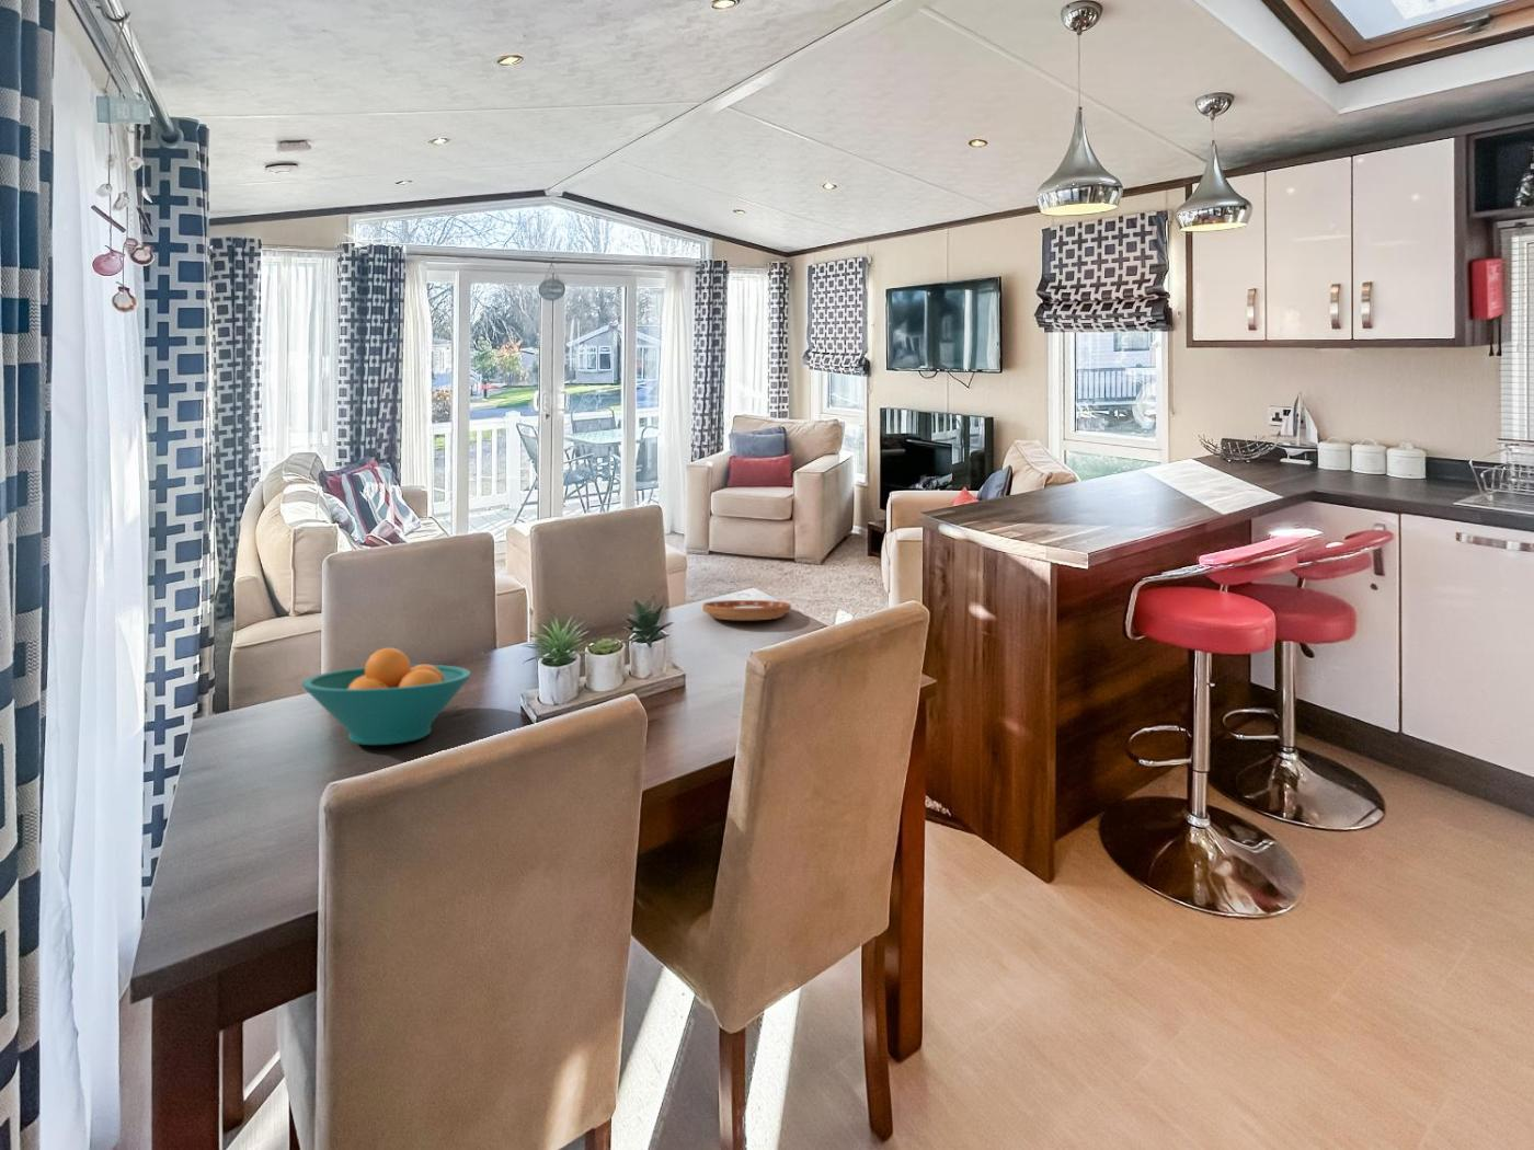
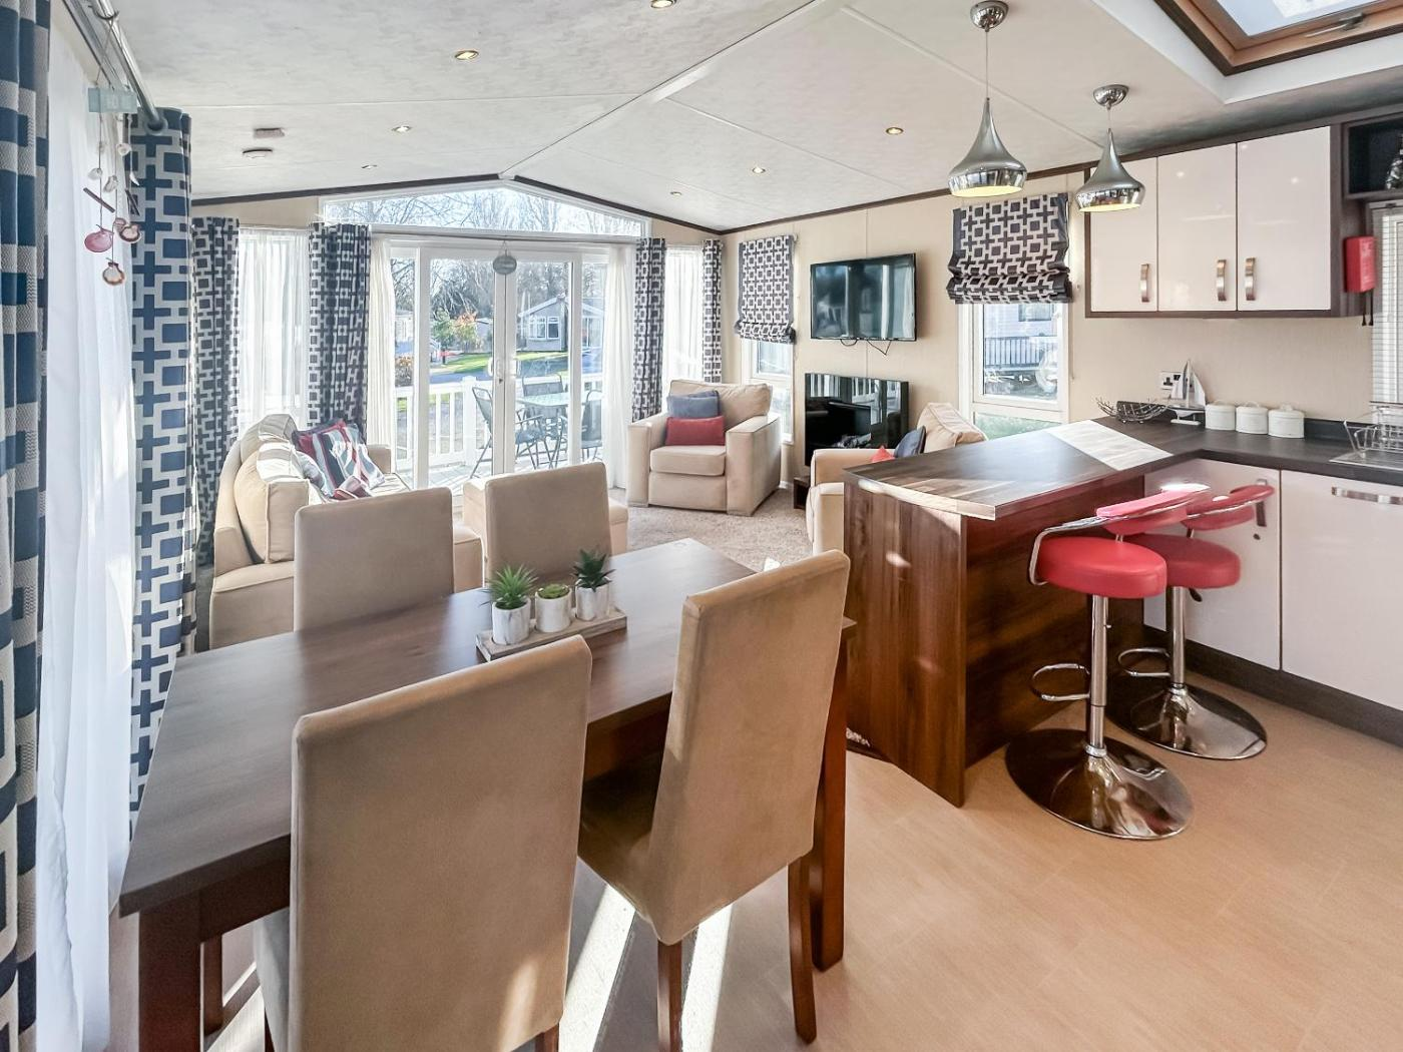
- saucer [702,599,792,621]
- fruit bowl [301,647,472,745]
